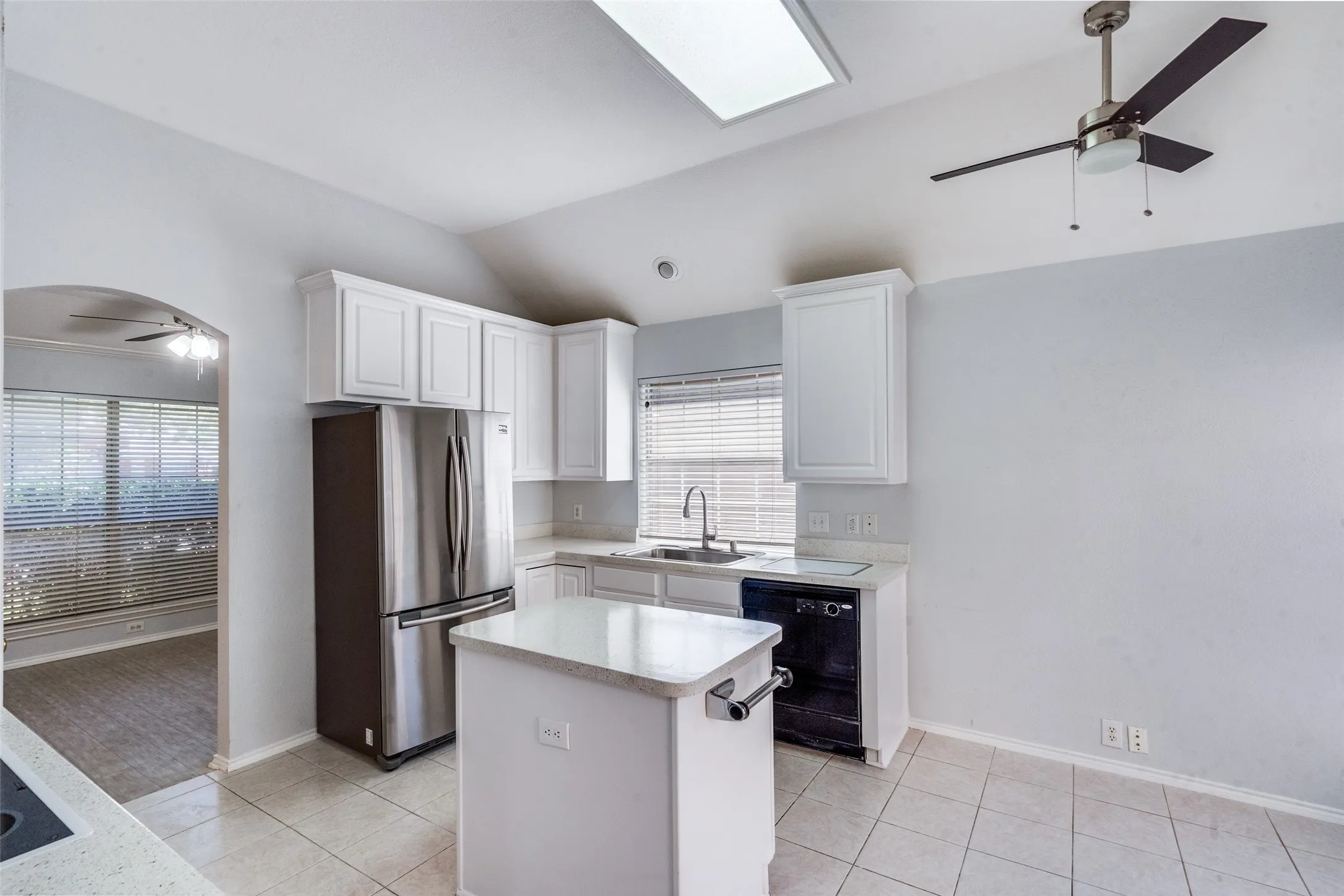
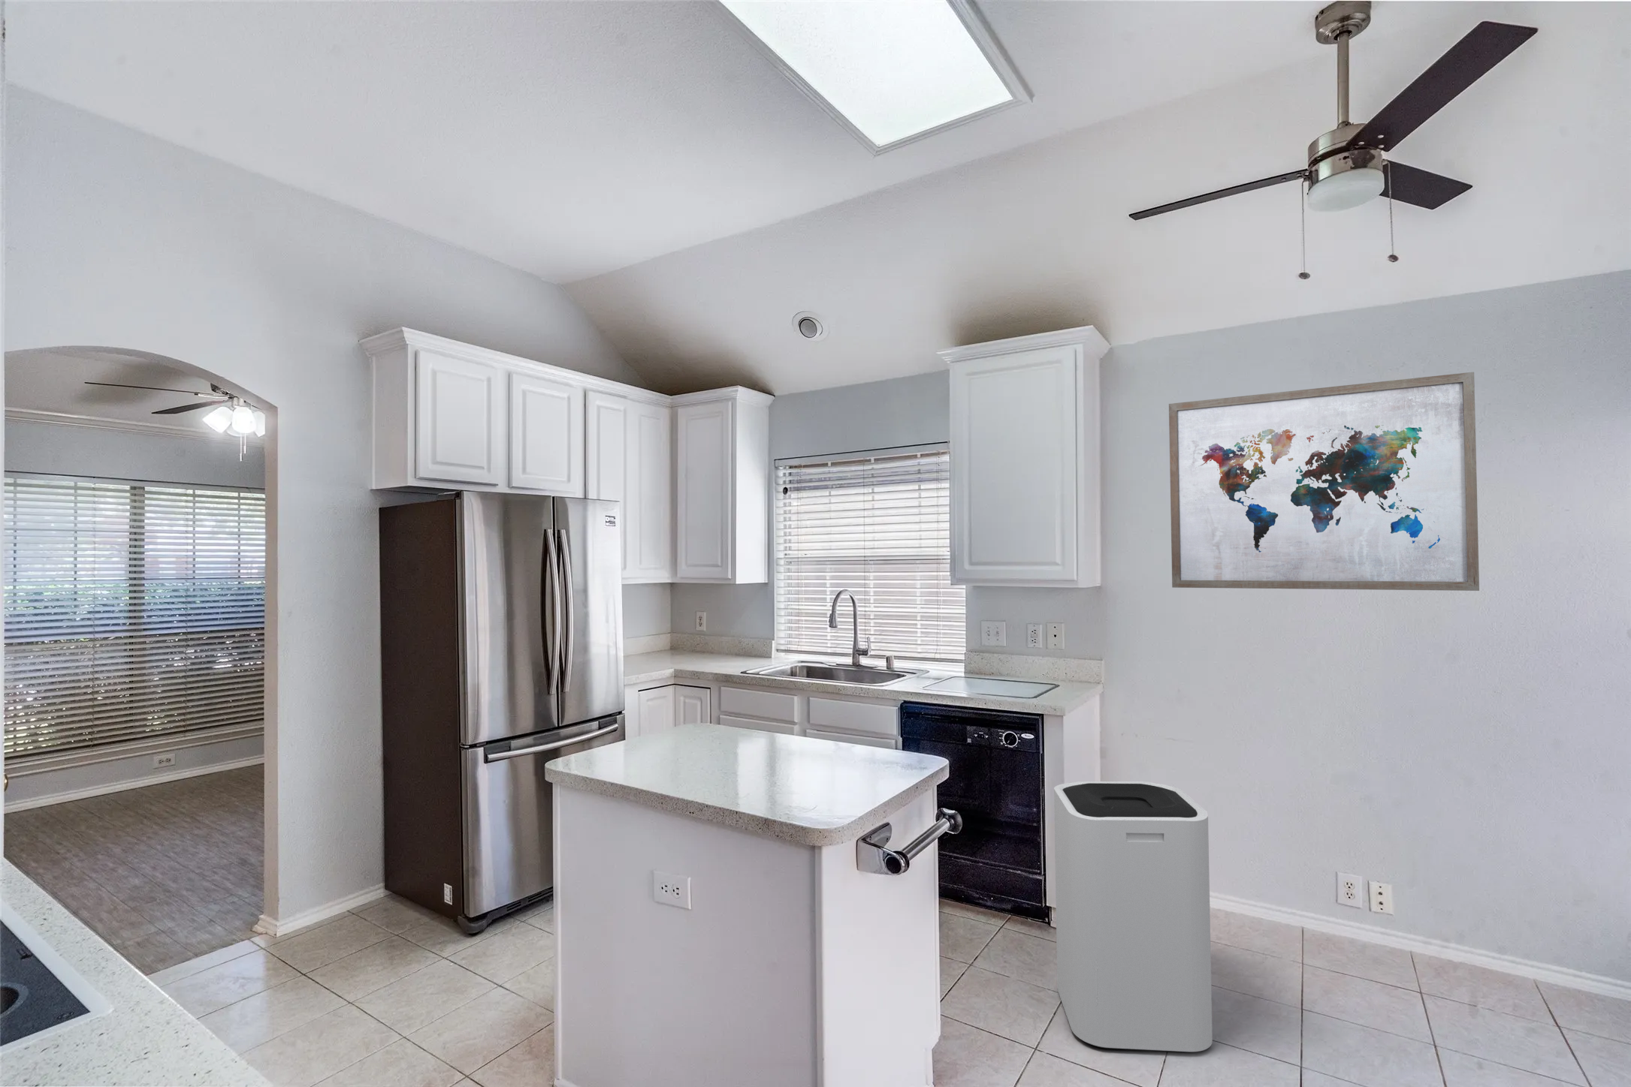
+ trash can [1053,781,1214,1054]
+ wall art [1169,371,1481,592]
